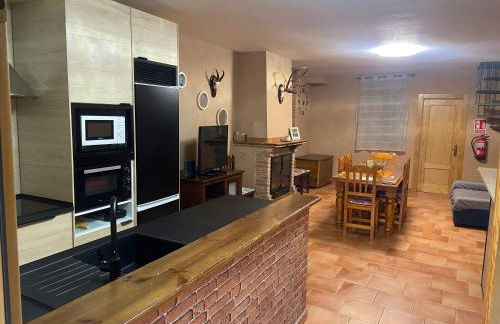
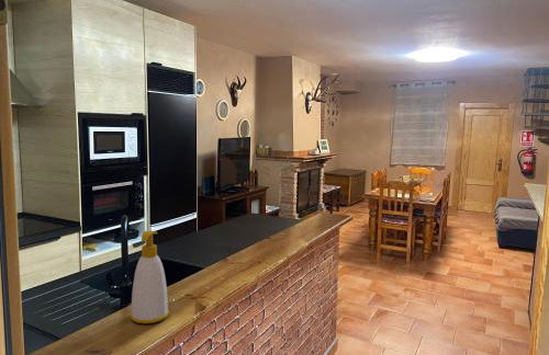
+ soap bottle [130,230,170,324]
